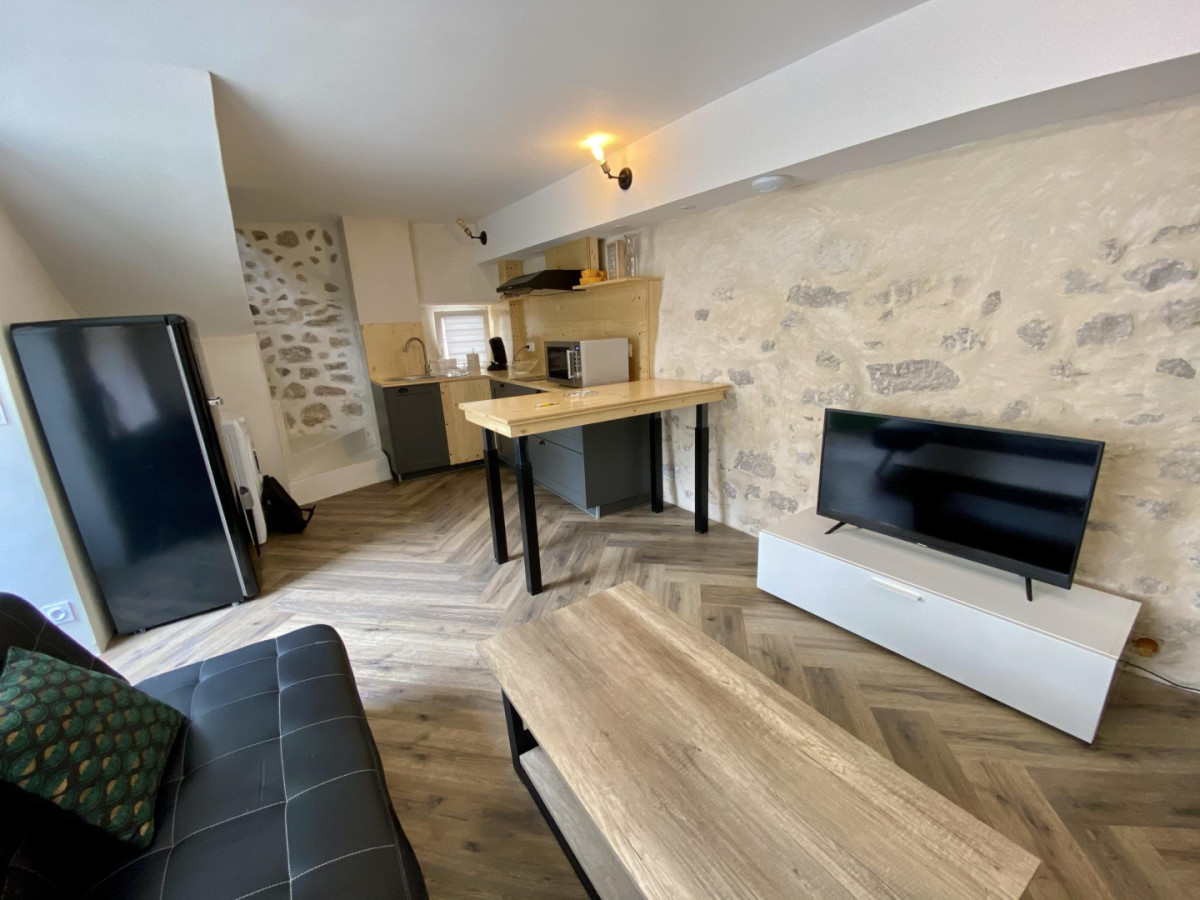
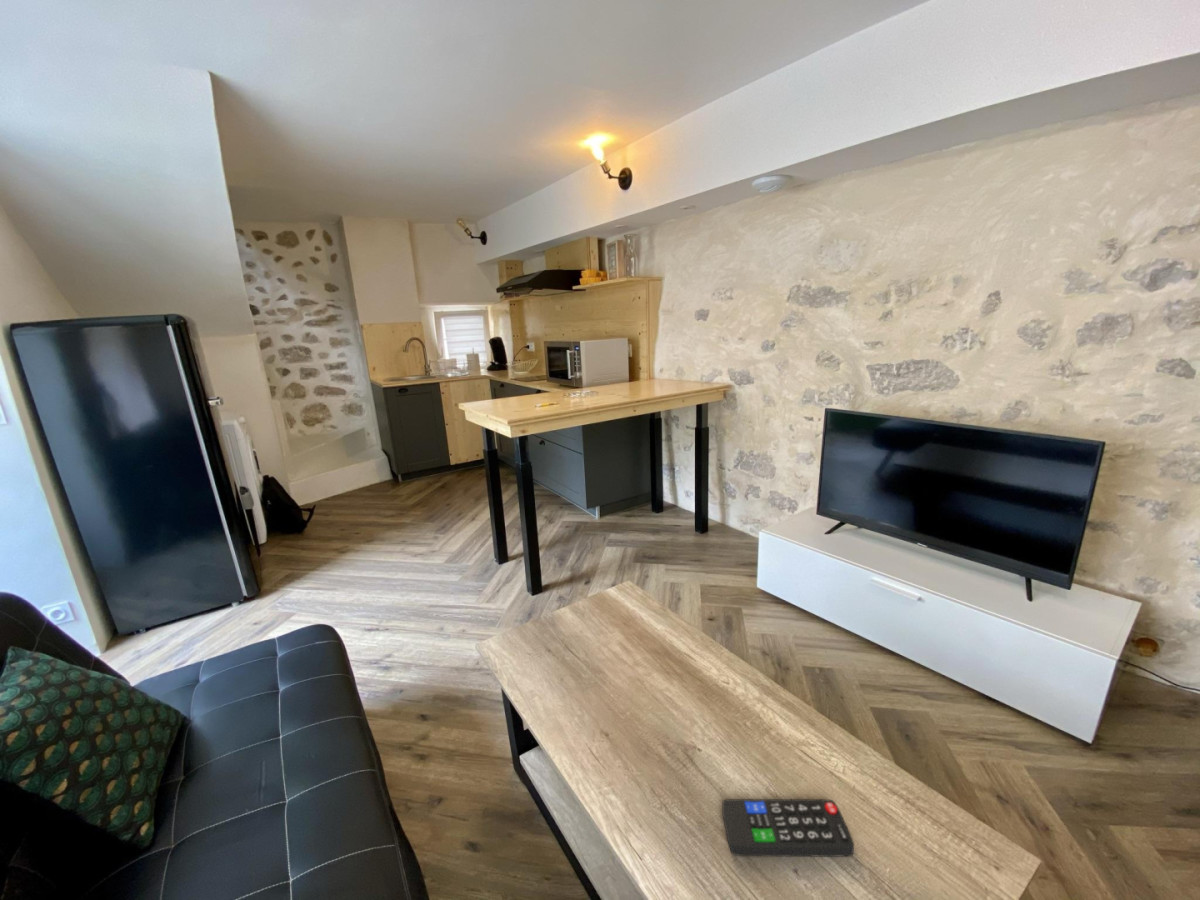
+ remote control [721,798,855,858]
